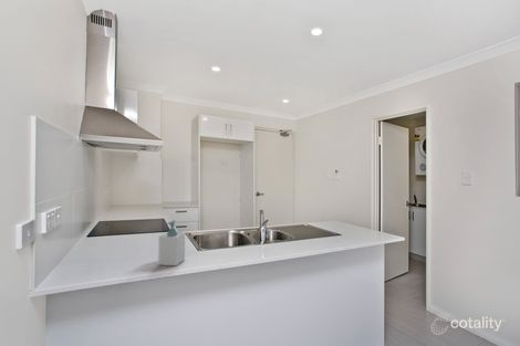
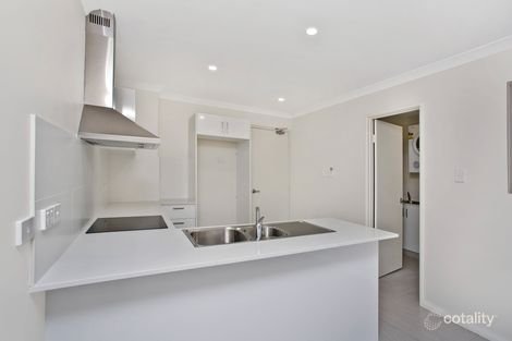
- soap bottle [157,219,186,266]
